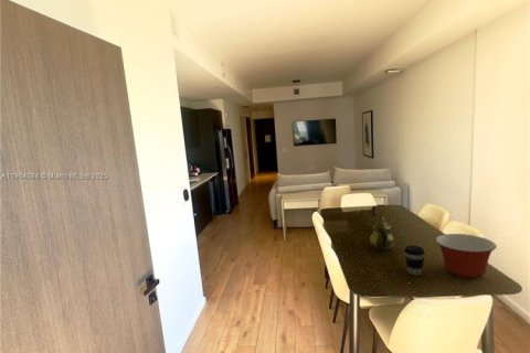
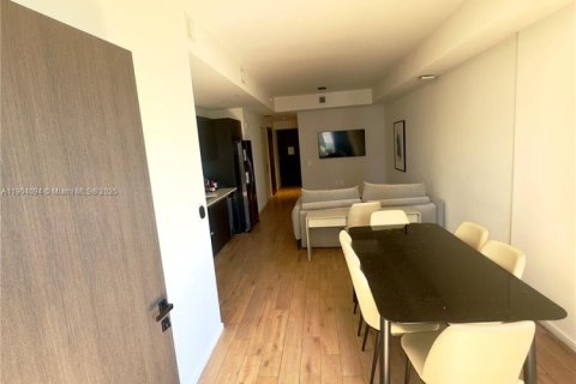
- mixing bowl [435,233,498,279]
- teapot [369,210,396,252]
- coffee cup [403,245,426,277]
